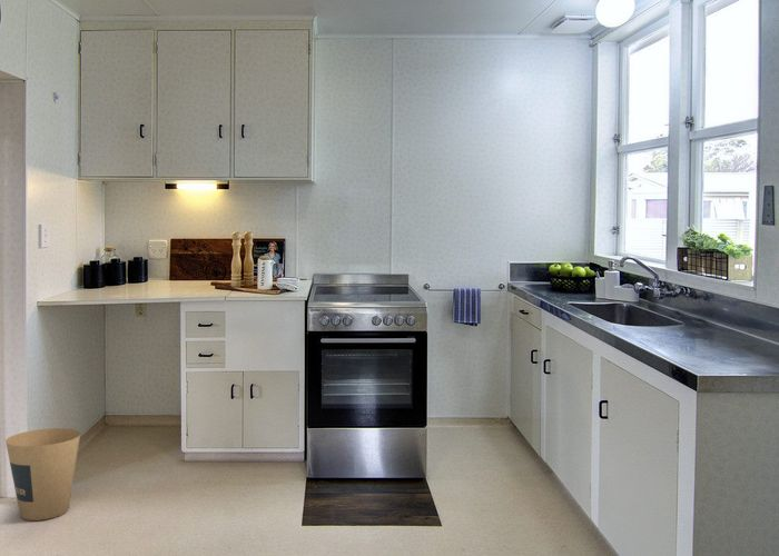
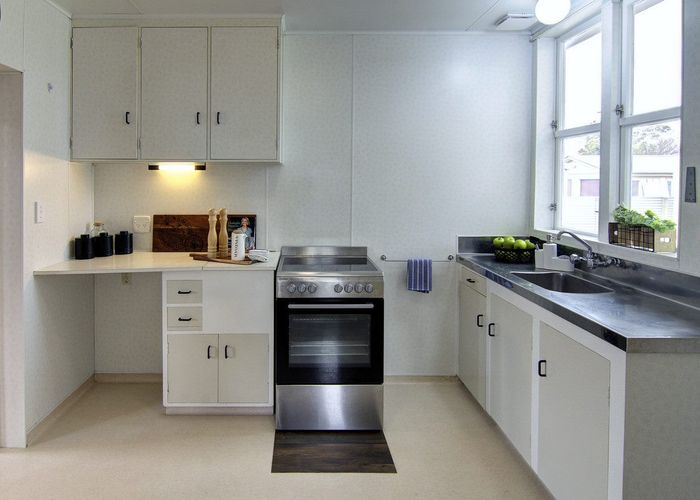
- trash can [4,427,81,522]
